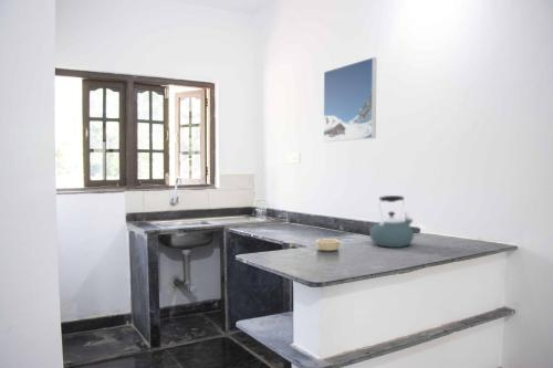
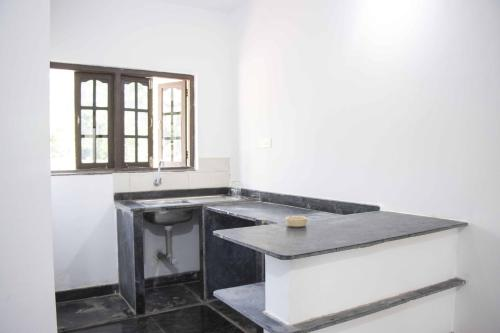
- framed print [322,56,377,143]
- kettle [368,194,415,249]
